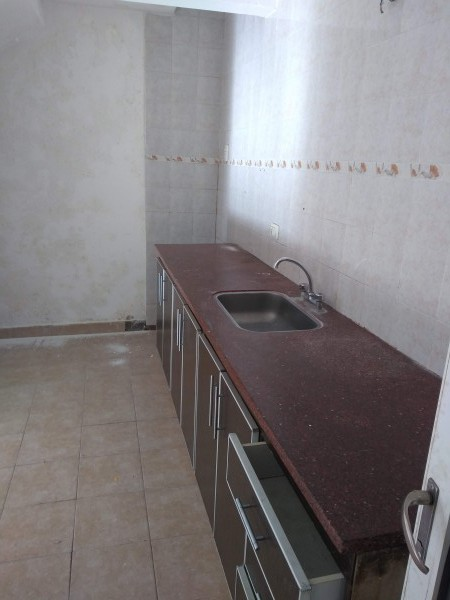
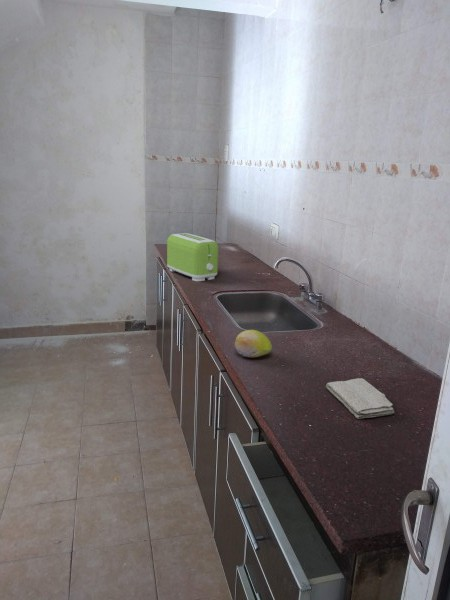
+ washcloth [325,377,395,420]
+ fruit [234,329,273,358]
+ toaster [166,232,219,282]
